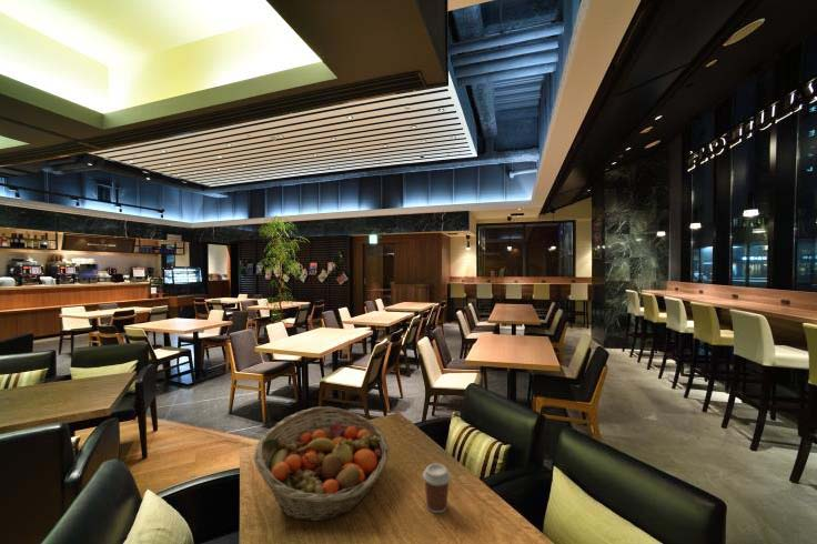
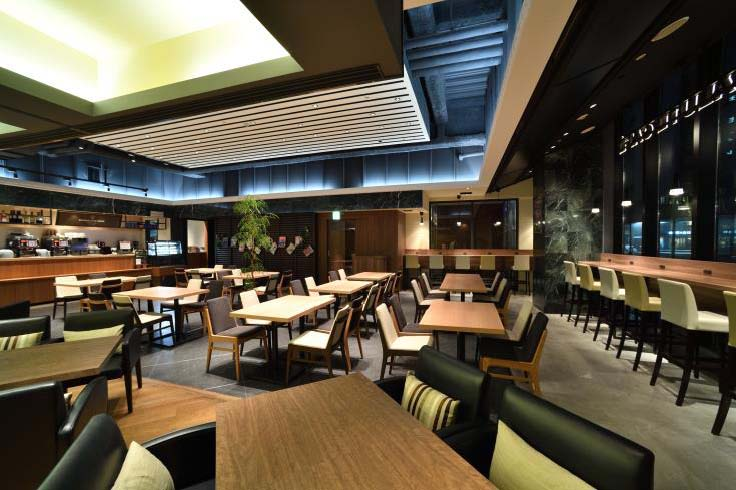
- coffee cup [422,463,452,514]
- fruit basket [253,406,390,523]
